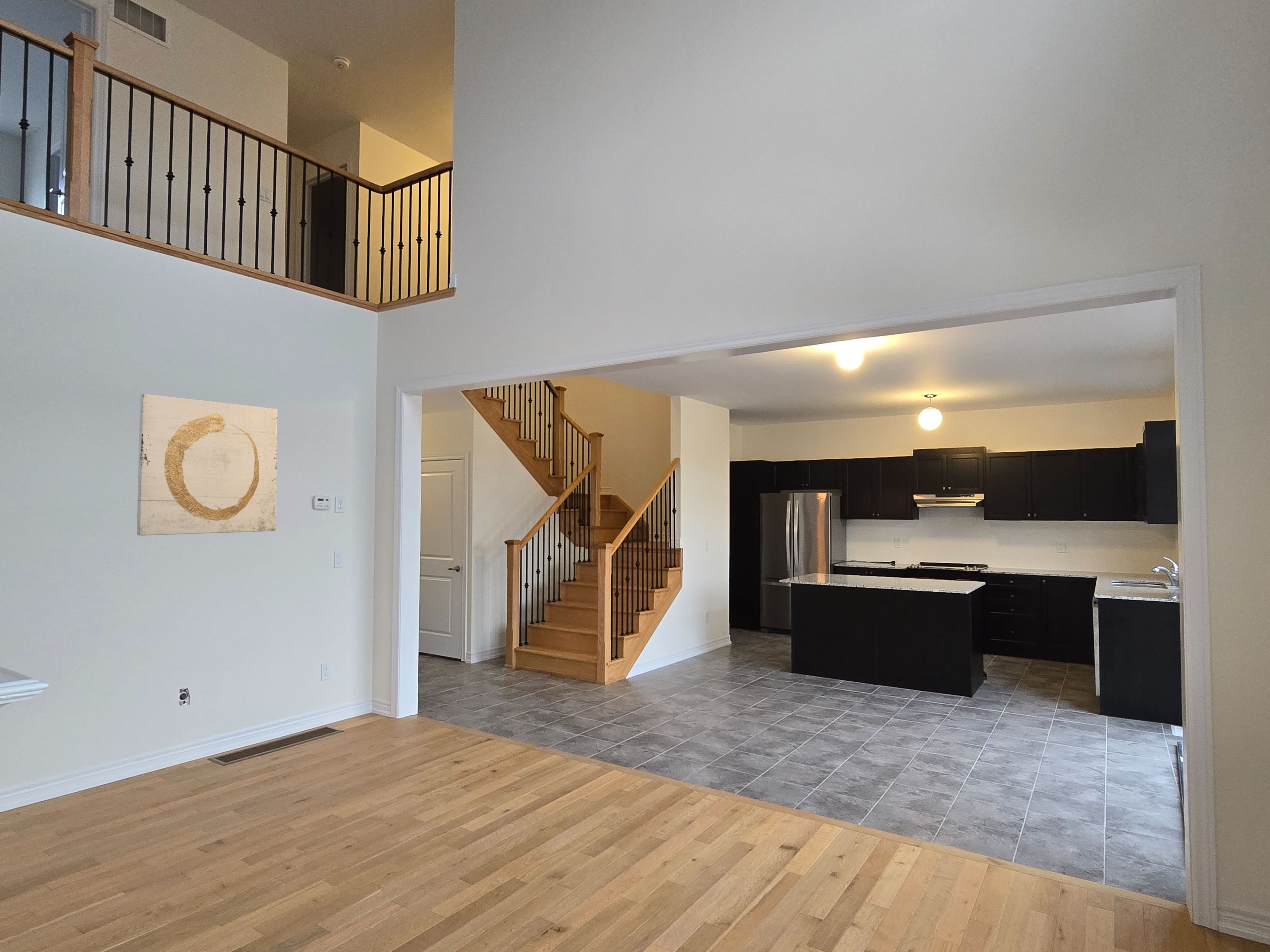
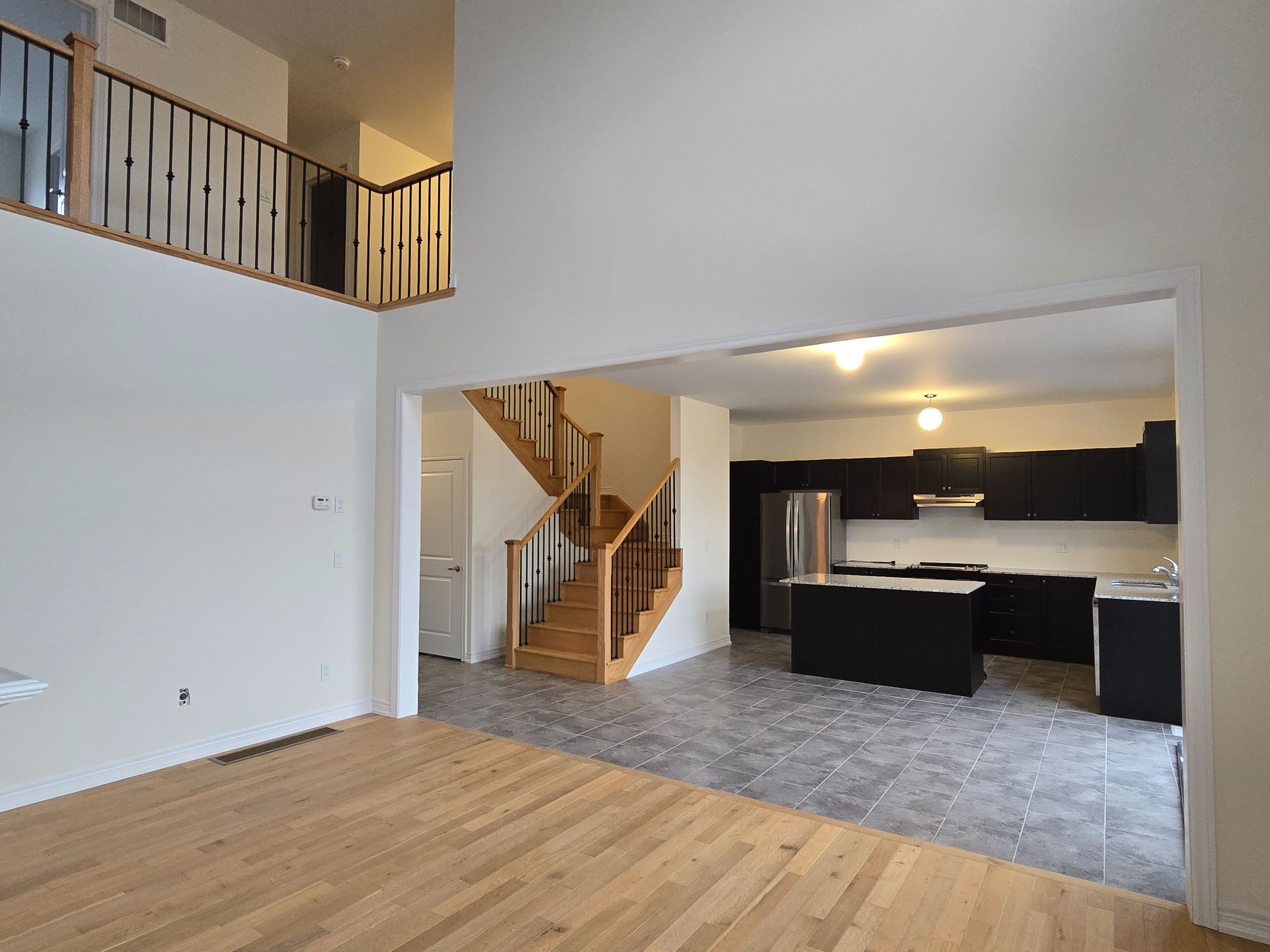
- wall art [137,394,278,536]
